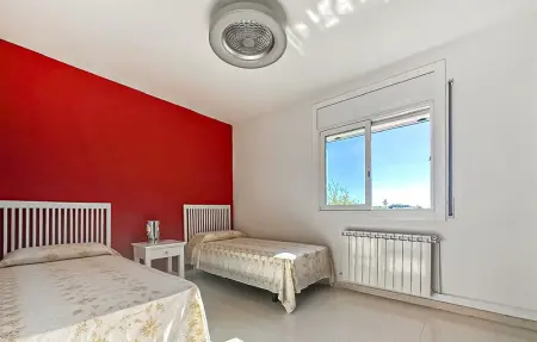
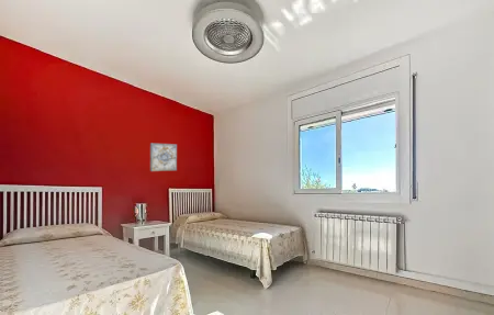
+ wall art [149,142,178,172]
